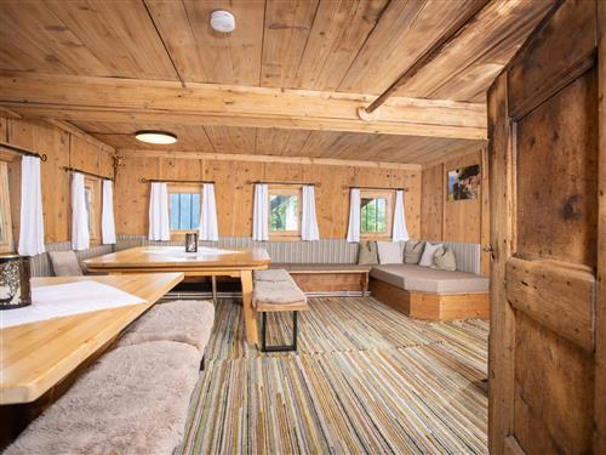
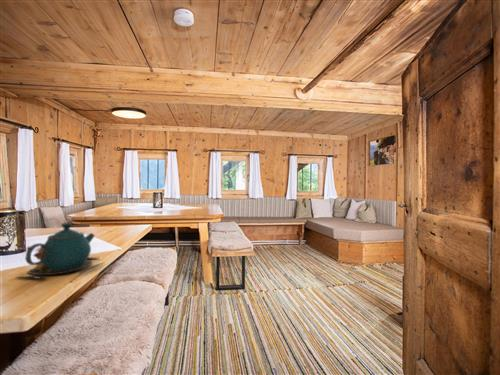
+ teapot [16,222,105,280]
